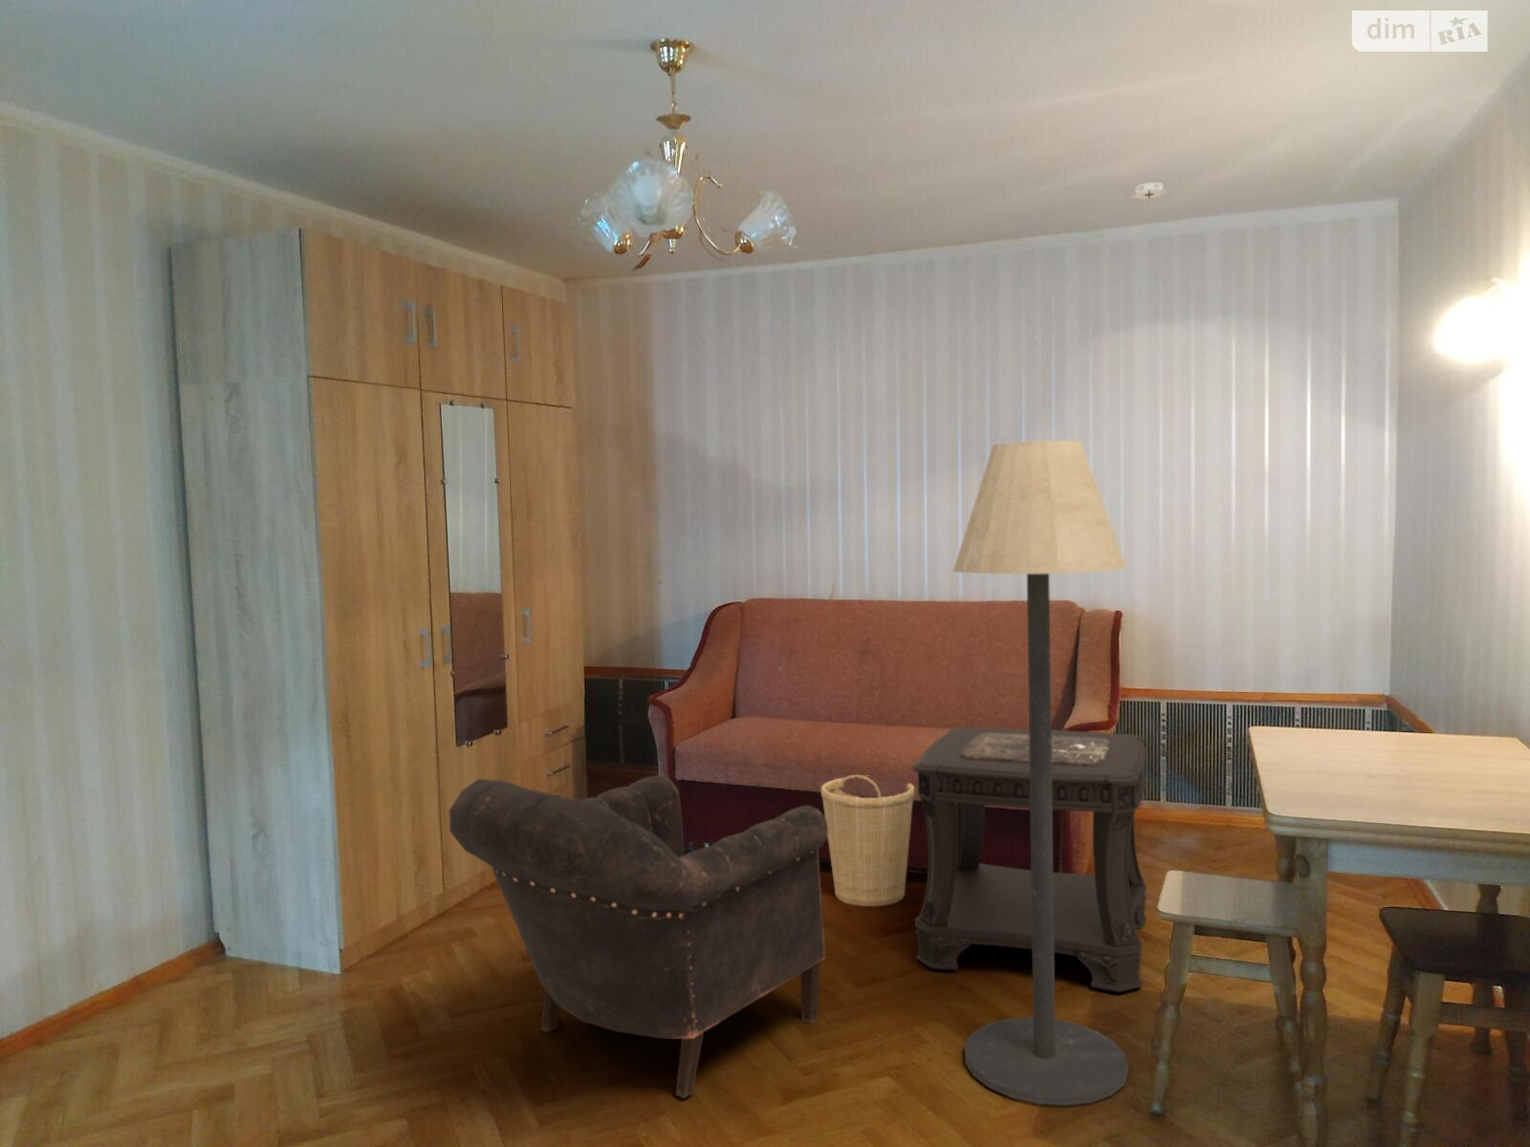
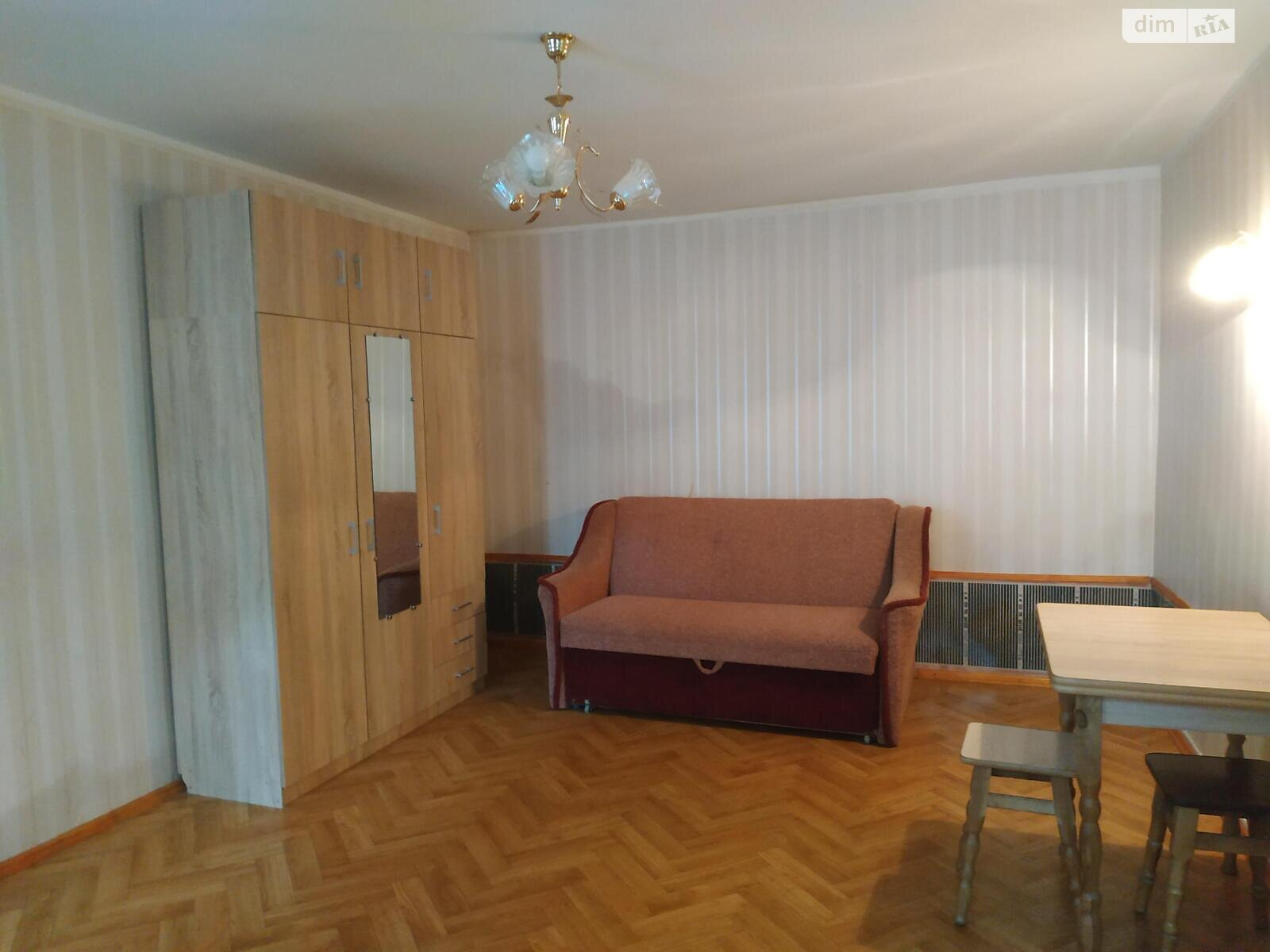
- side table [911,727,1147,993]
- floor lamp [953,440,1129,1107]
- basket [820,775,916,907]
- armchair [448,775,828,1099]
- smoke detector [1129,182,1166,202]
